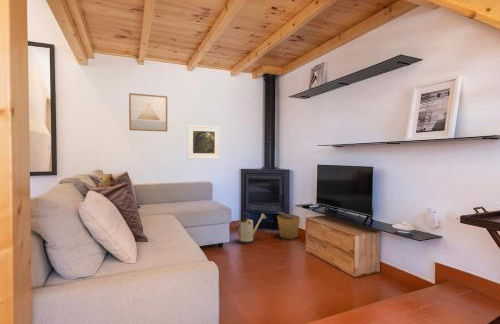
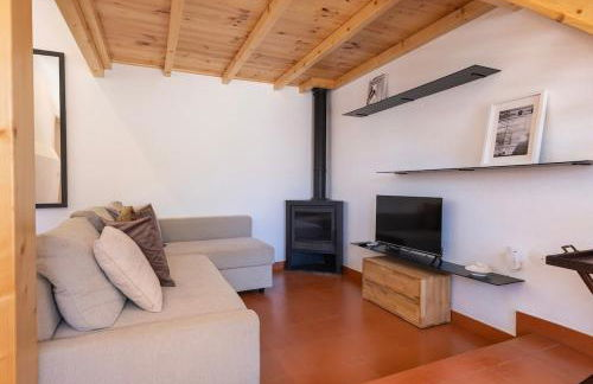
- watering can [235,211,267,245]
- wooden bucket [276,211,301,240]
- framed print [186,124,221,160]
- wall art [128,92,168,133]
